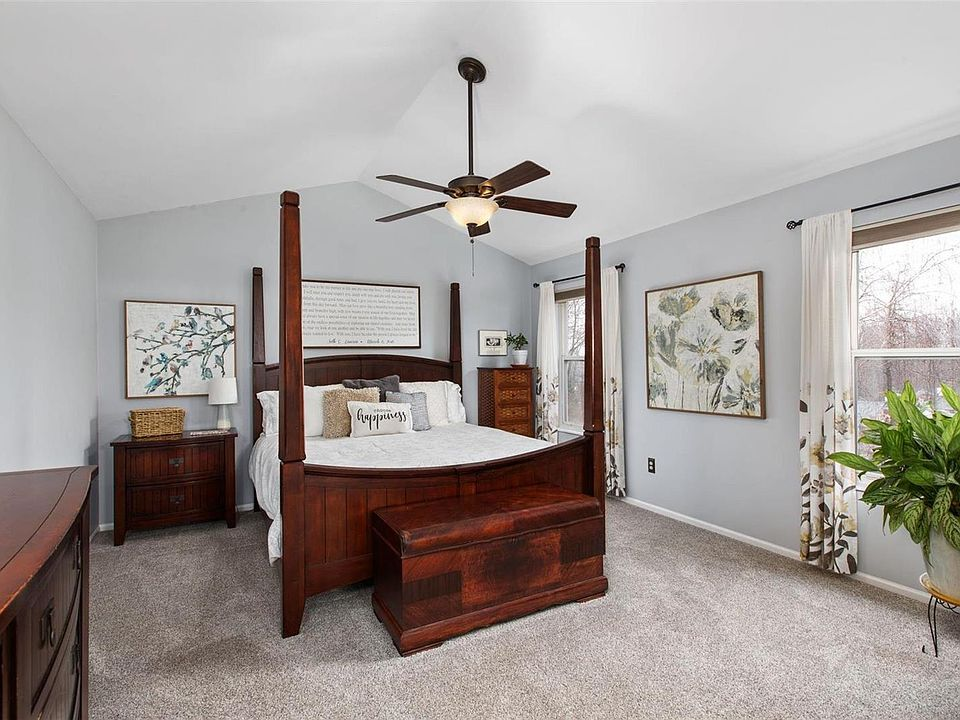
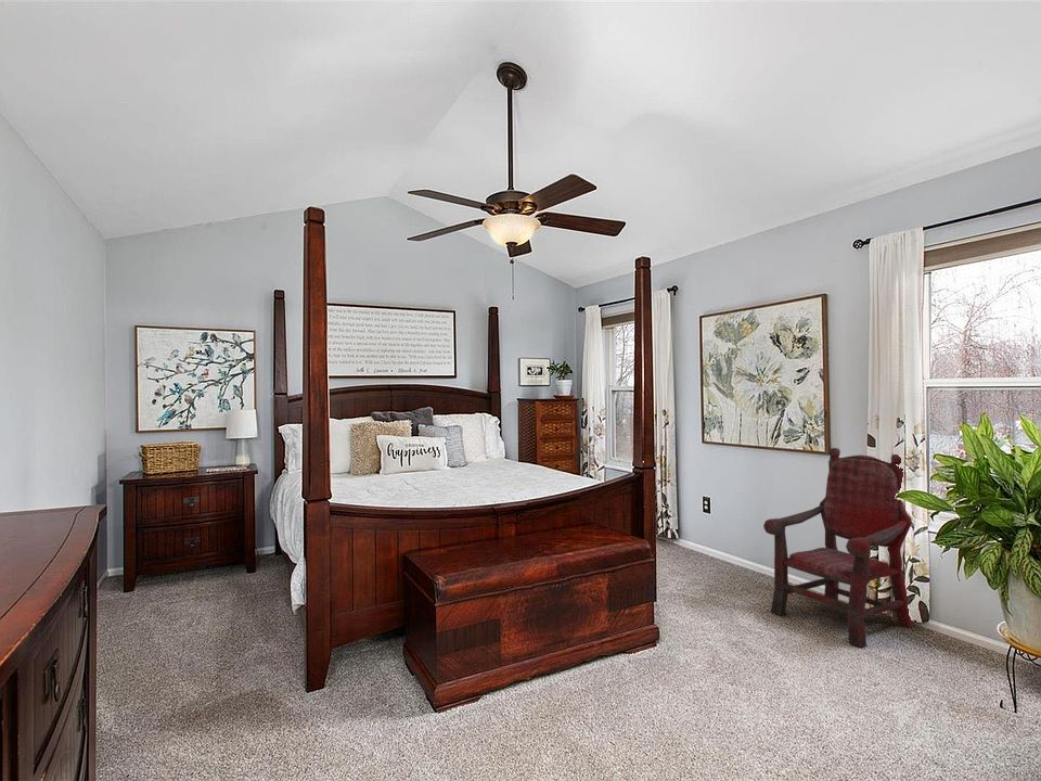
+ armchair [762,447,915,649]
